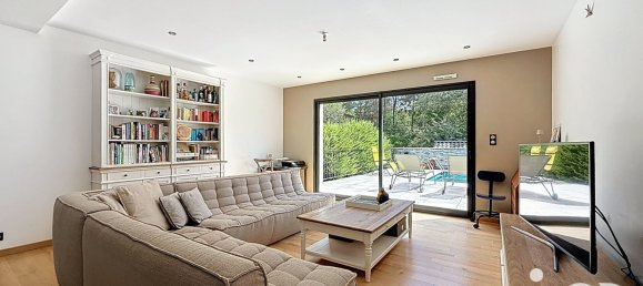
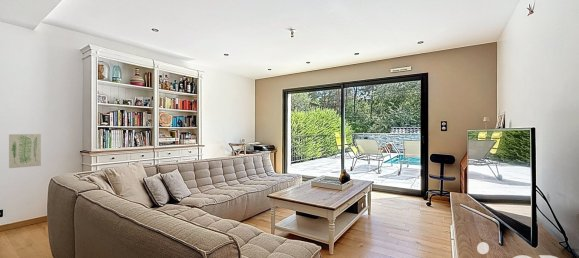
+ wall art [8,133,42,169]
